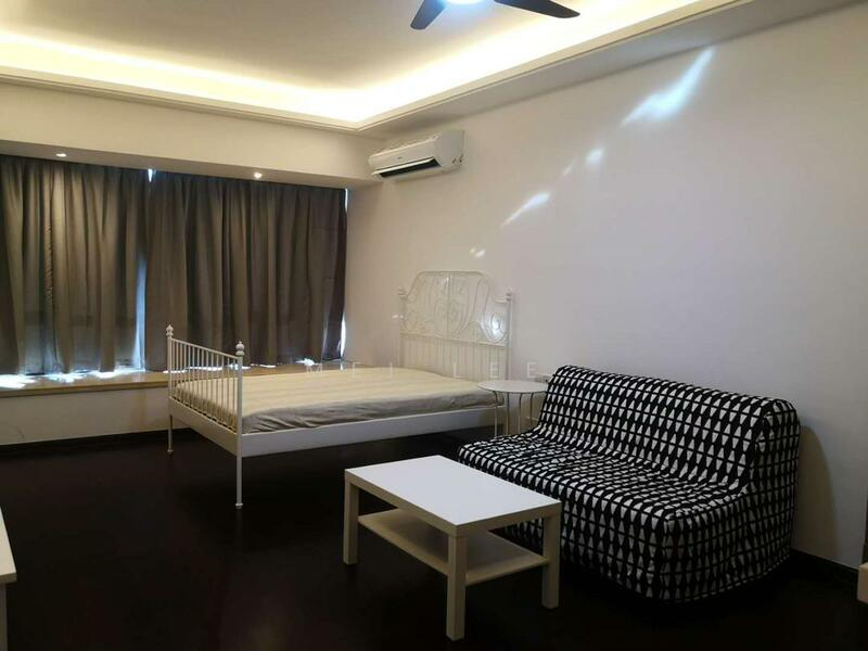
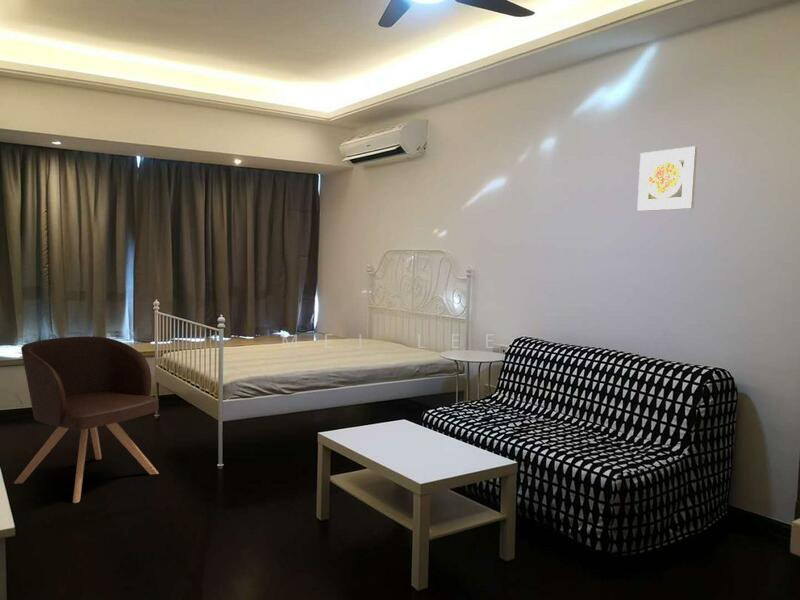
+ armchair [13,335,159,504]
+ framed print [636,145,698,212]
